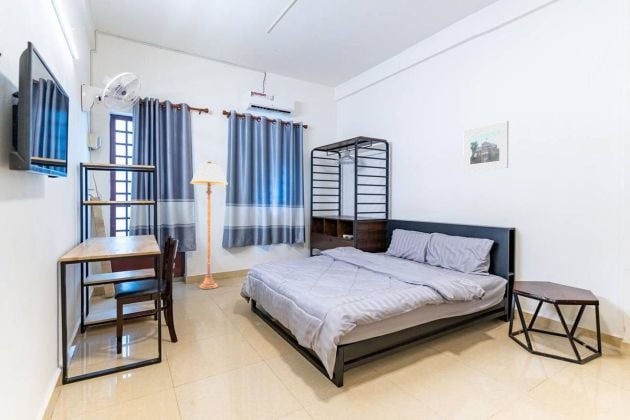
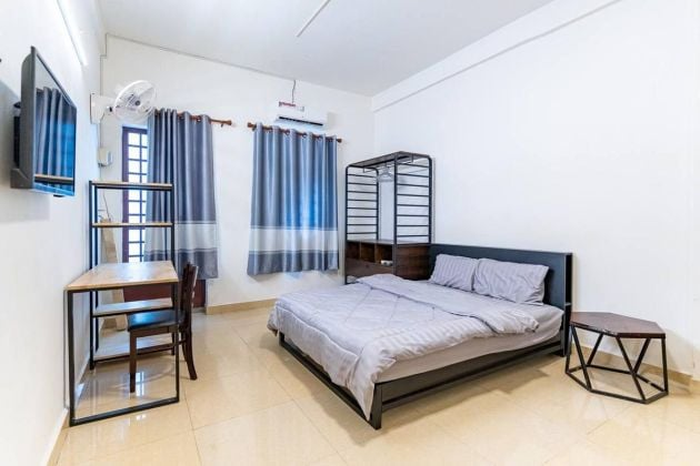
- floor lamp [189,160,229,290]
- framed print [462,120,510,173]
